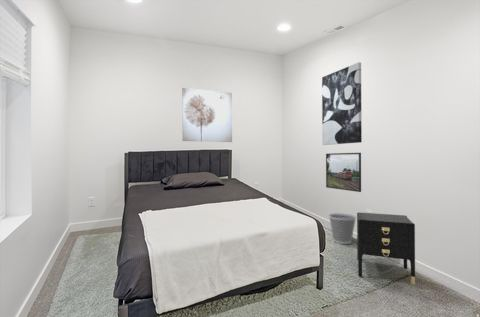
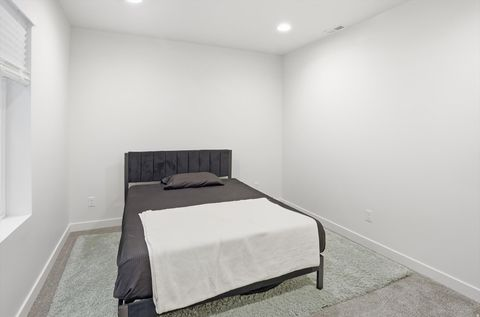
- wall art [321,61,363,146]
- wastebasket [328,212,357,245]
- nightstand [356,211,416,285]
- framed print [325,152,362,193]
- wall art [181,87,233,143]
